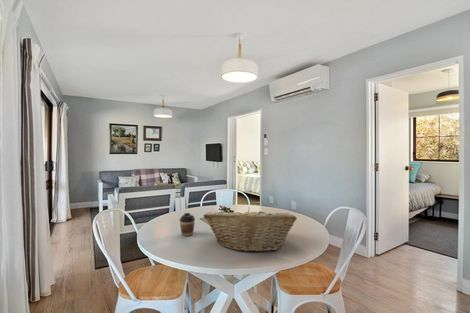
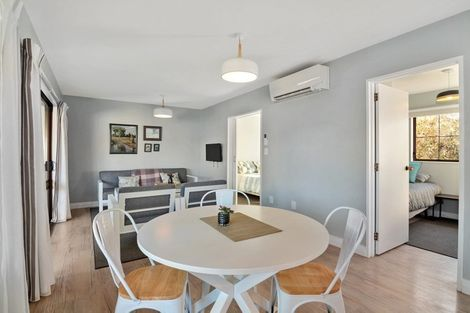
- fruit basket [202,206,298,253]
- coffee cup [178,212,196,237]
